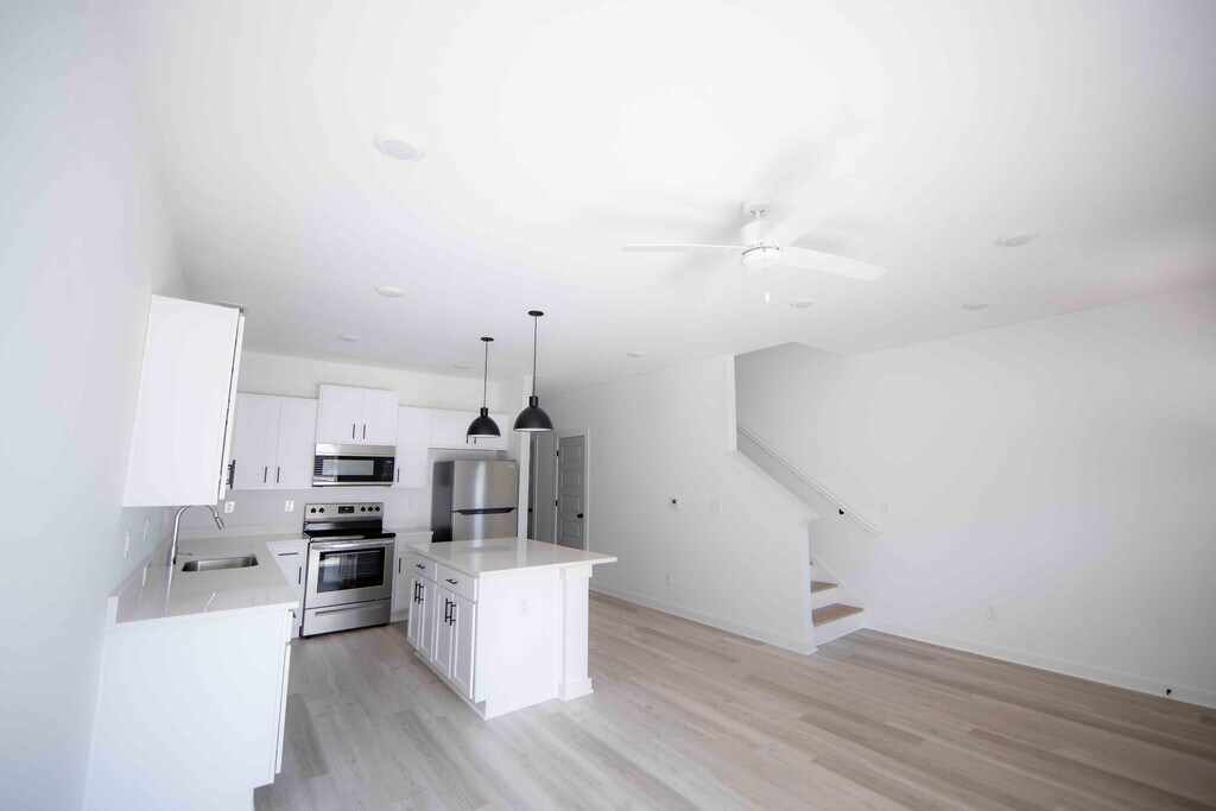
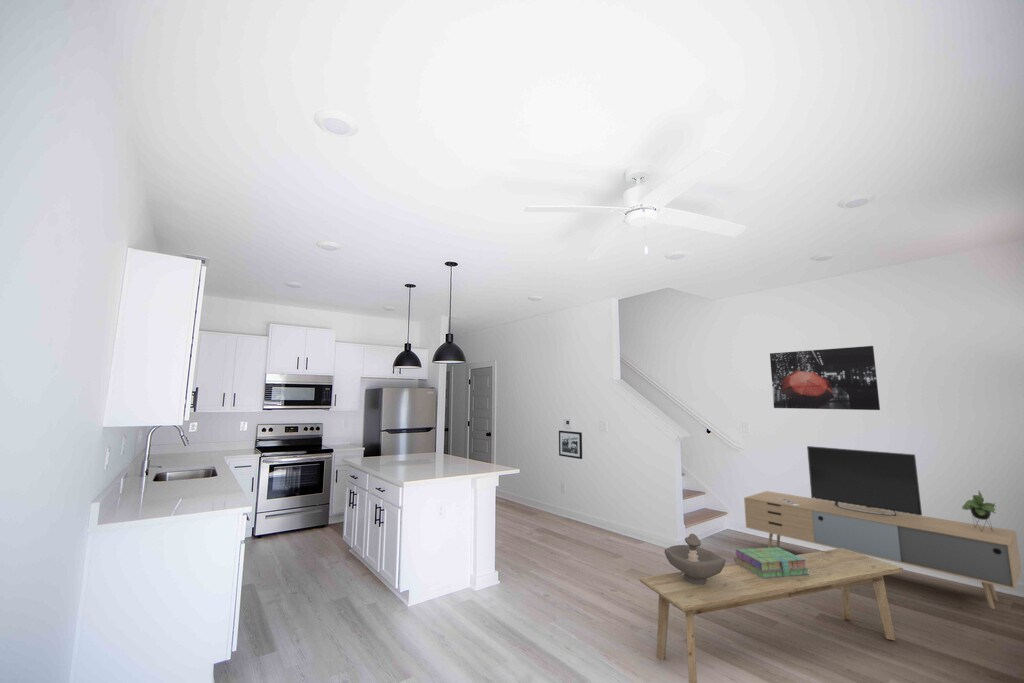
+ decorative bowl [664,533,727,585]
+ stack of books [733,546,810,578]
+ bench [638,548,904,683]
+ picture frame [558,430,583,460]
+ media console [743,445,1022,610]
+ wall art [769,345,881,411]
